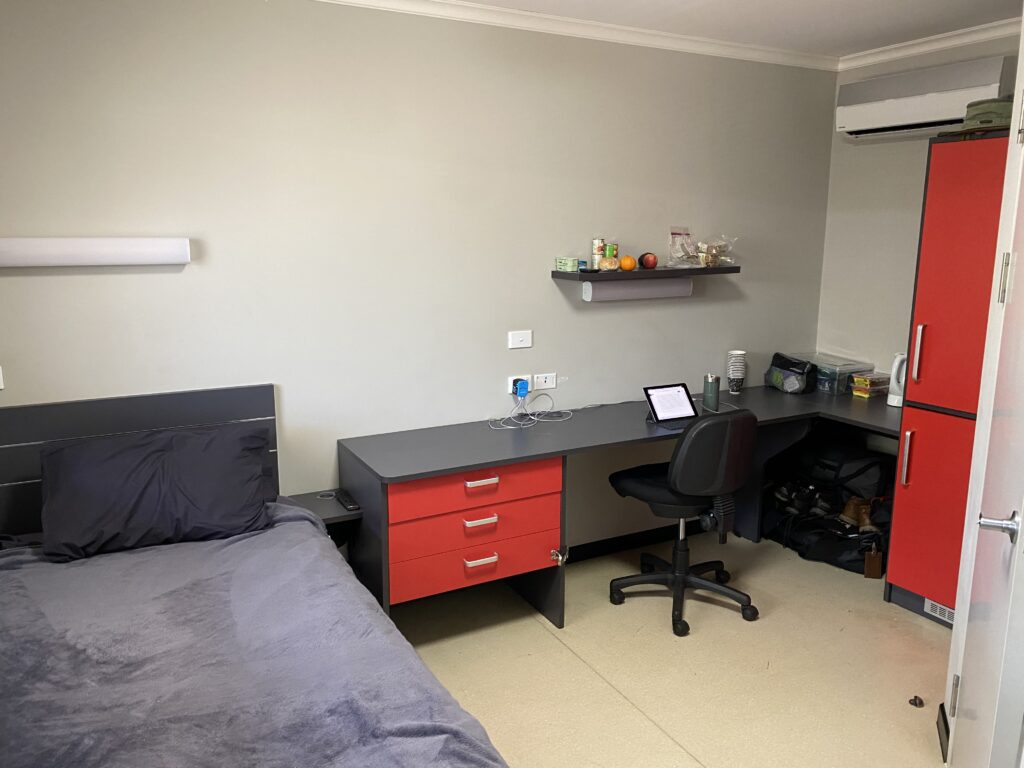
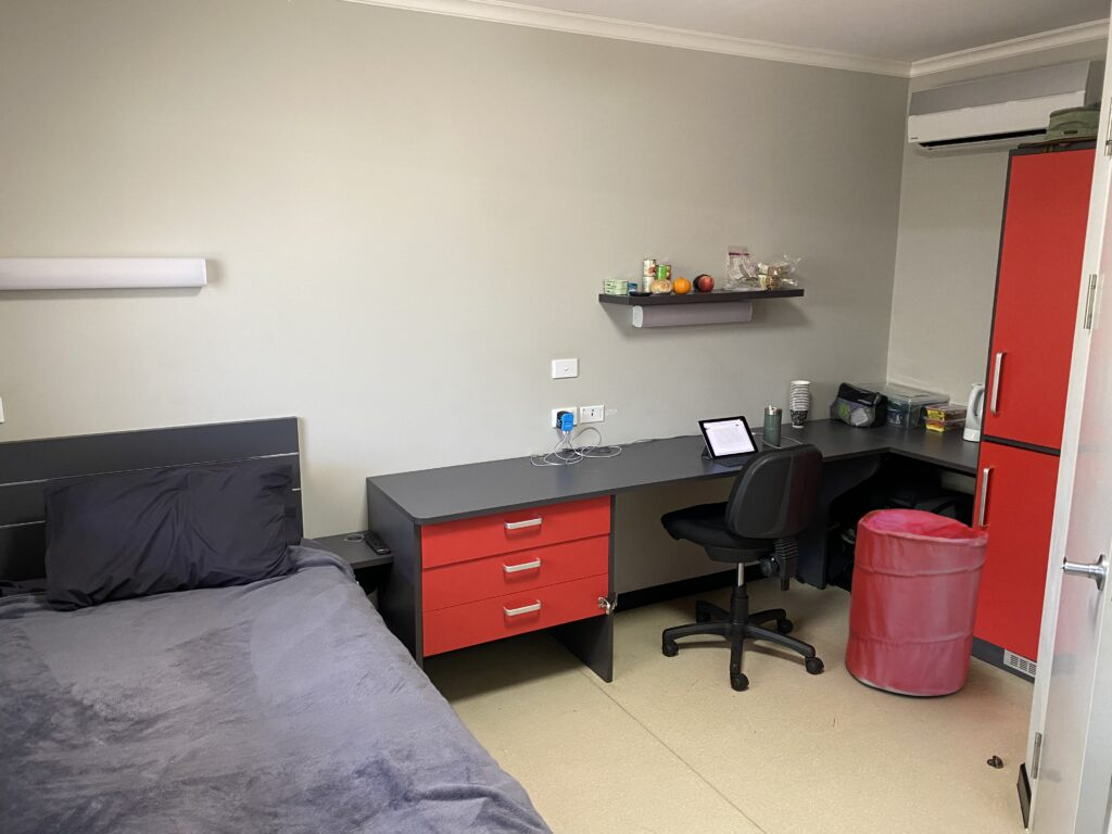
+ laundry hamper [844,508,989,697]
